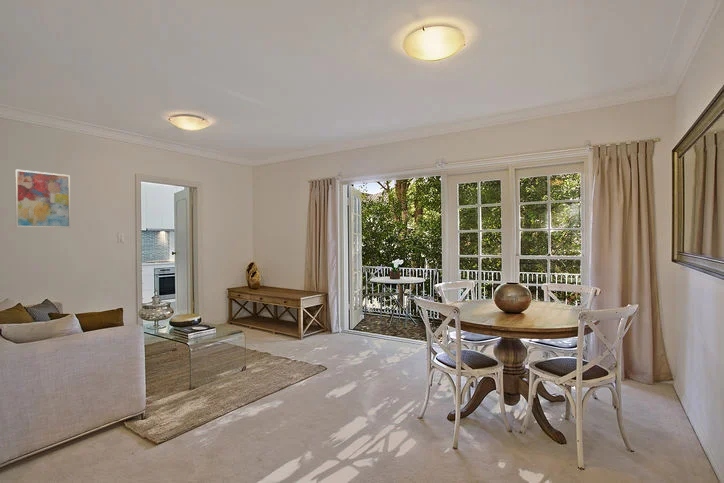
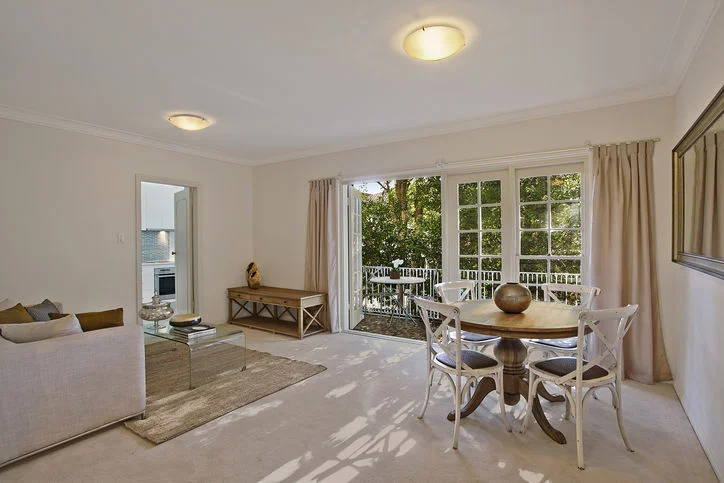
- wall art [14,168,71,229]
